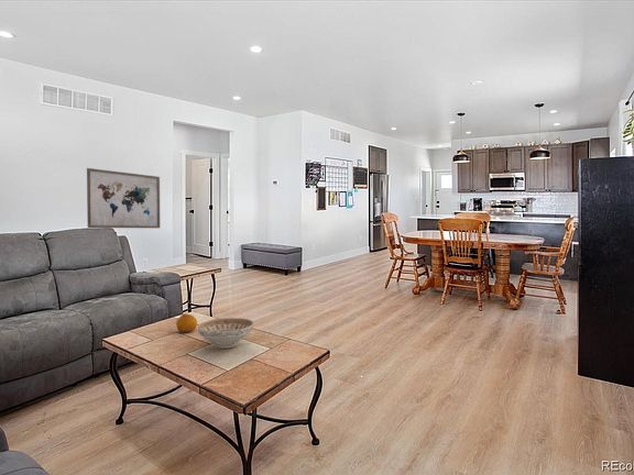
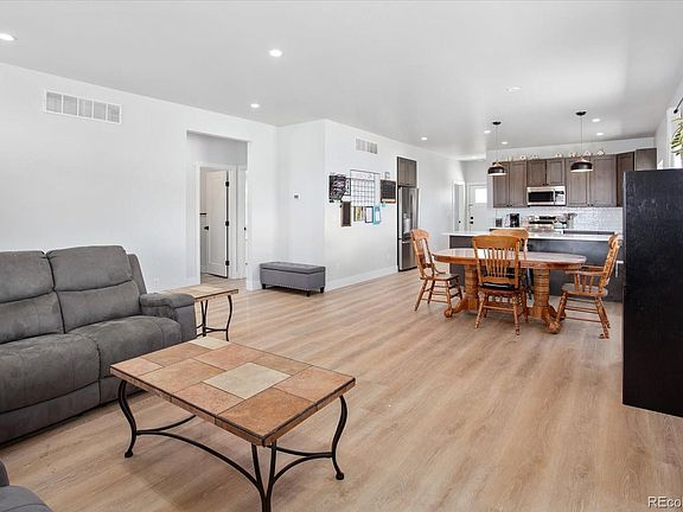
- wall art [86,167,161,229]
- decorative bowl [197,317,254,350]
- fruit [175,313,198,333]
